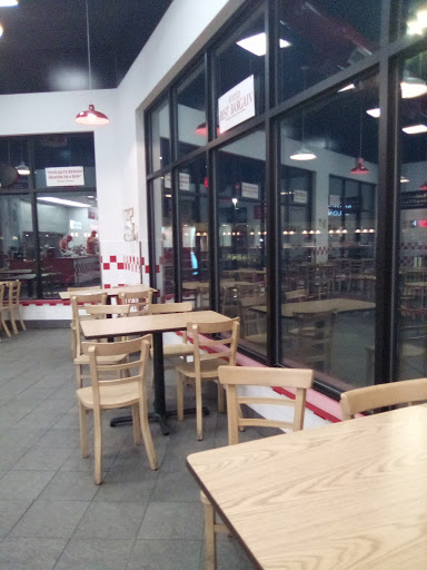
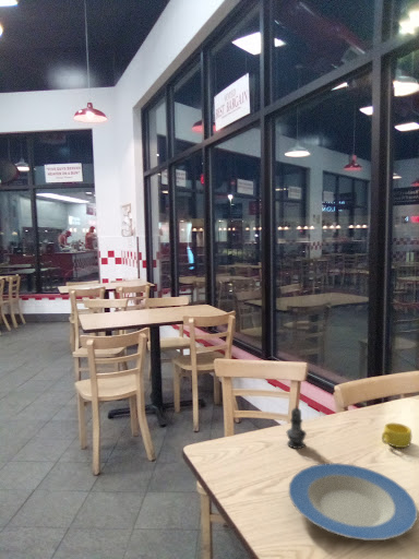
+ salt shaker [286,405,308,450]
+ plate [287,462,419,542]
+ cup [381,421,412,449]
